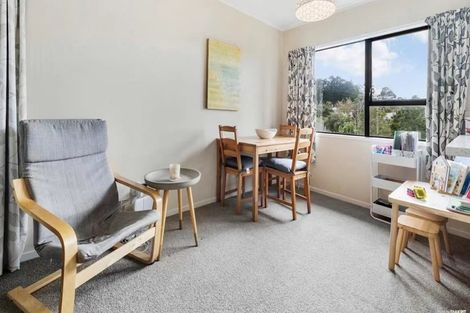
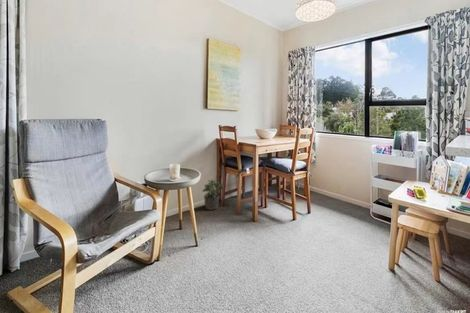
+ potted plant [202,178,225,211]
